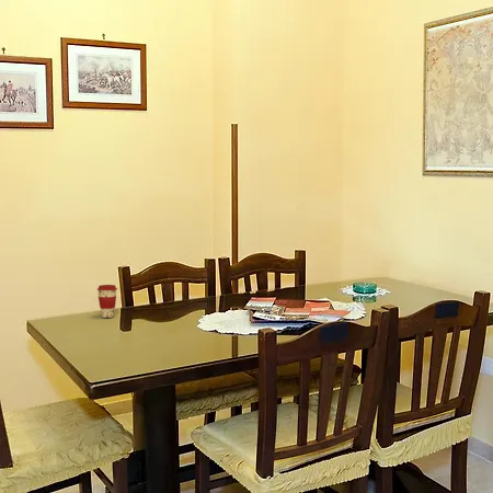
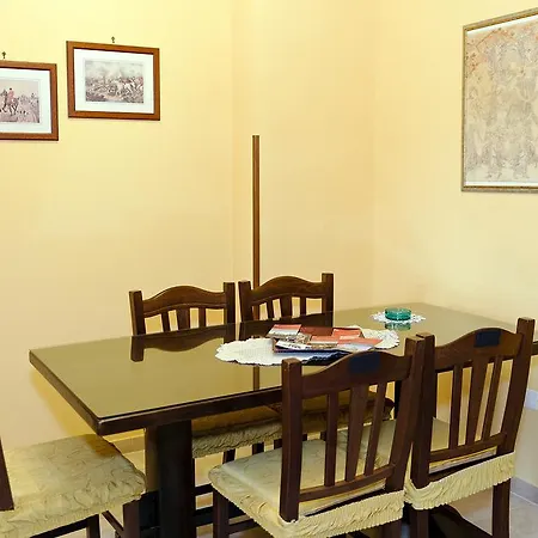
- coffee cup [96,284,118,319]
